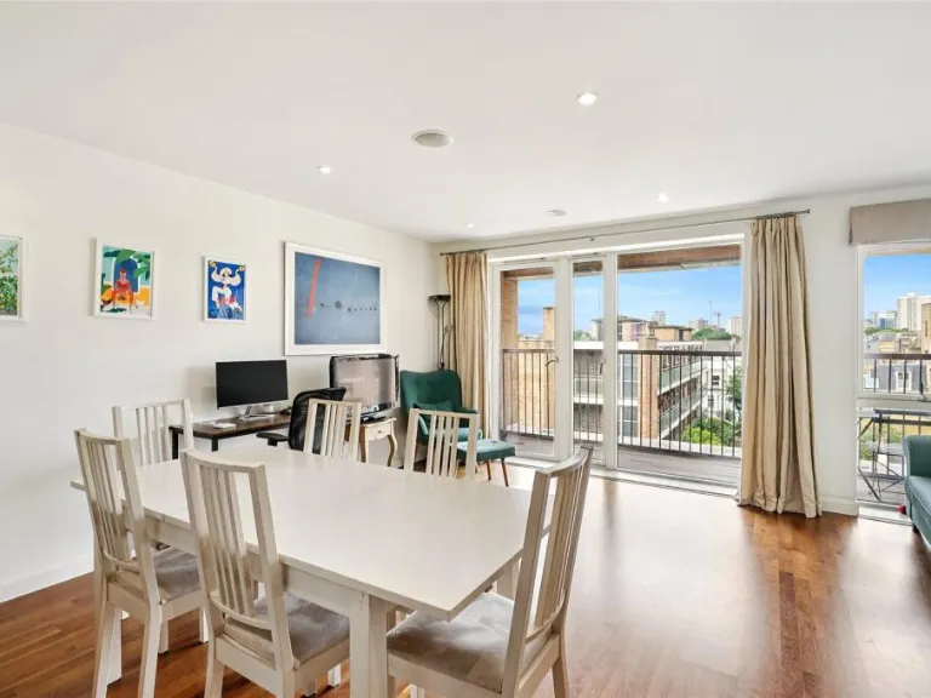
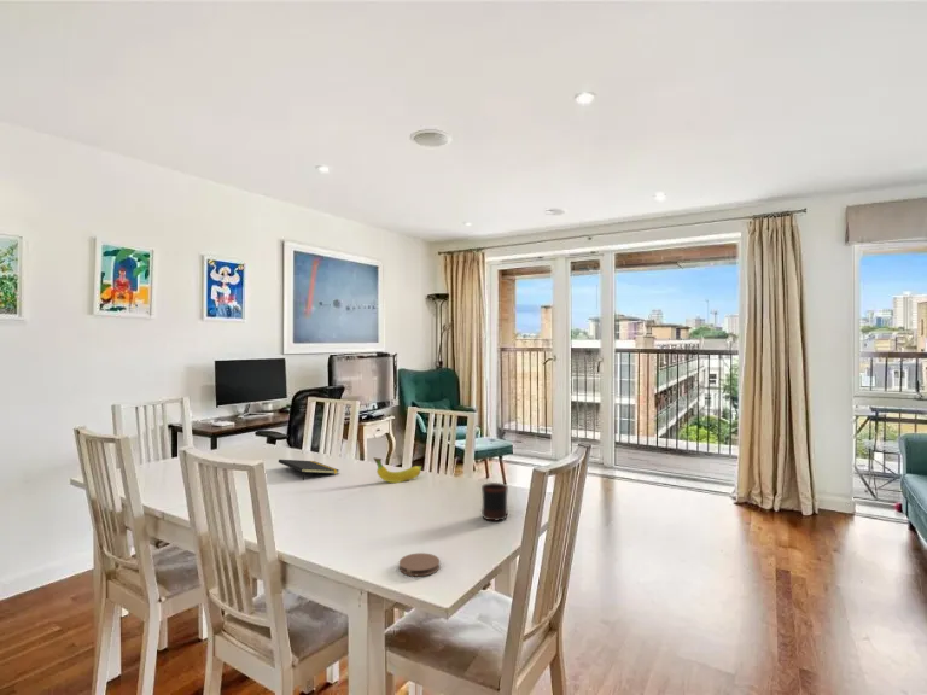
+ fruit [372,456,422,484]
+ coaster [398,551,441,577]
+ mug [480,481,509,522]
+ notepad [278,459,340,481]
